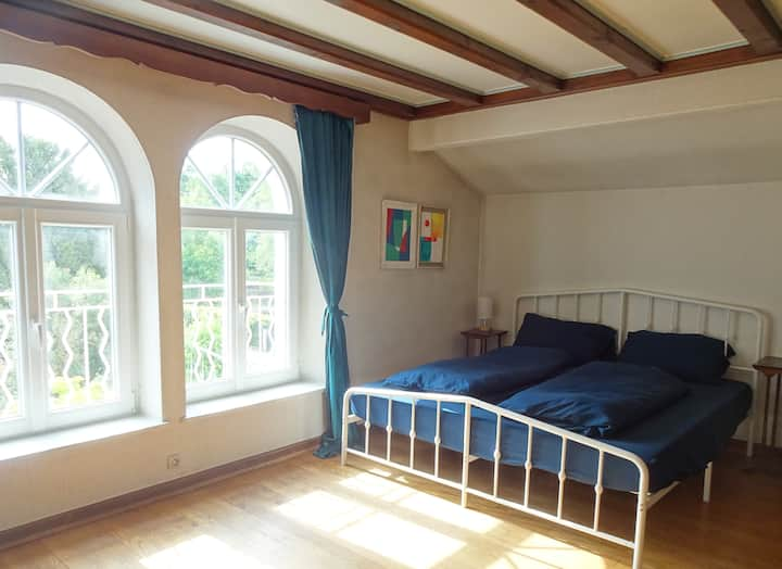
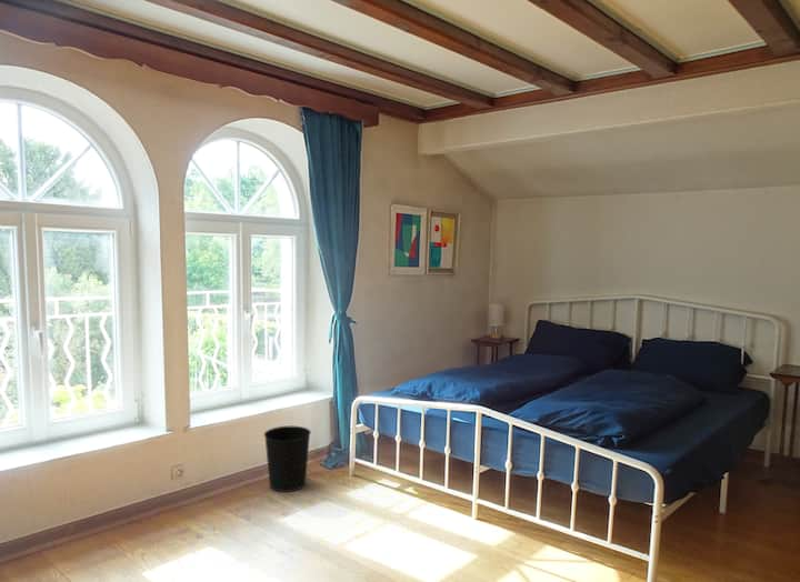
+ wastebasket [263,425,312,493]
